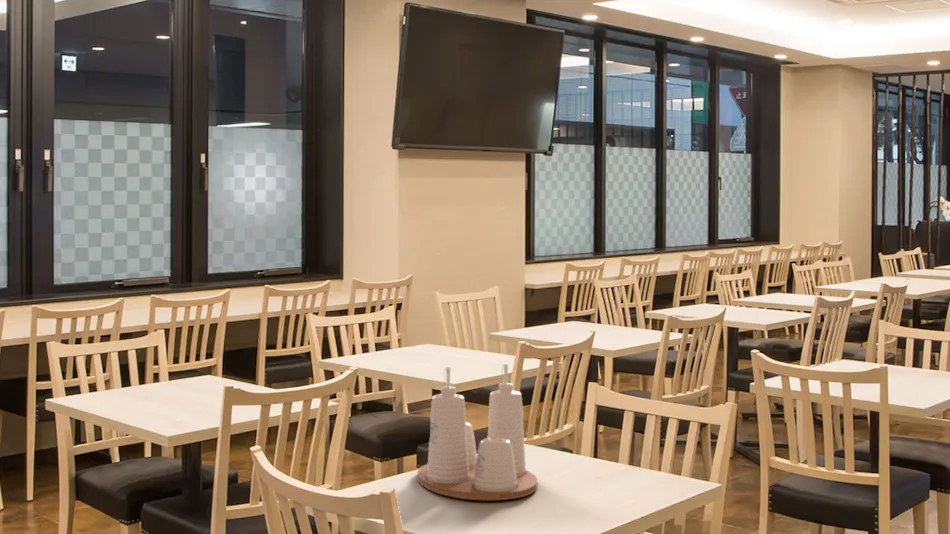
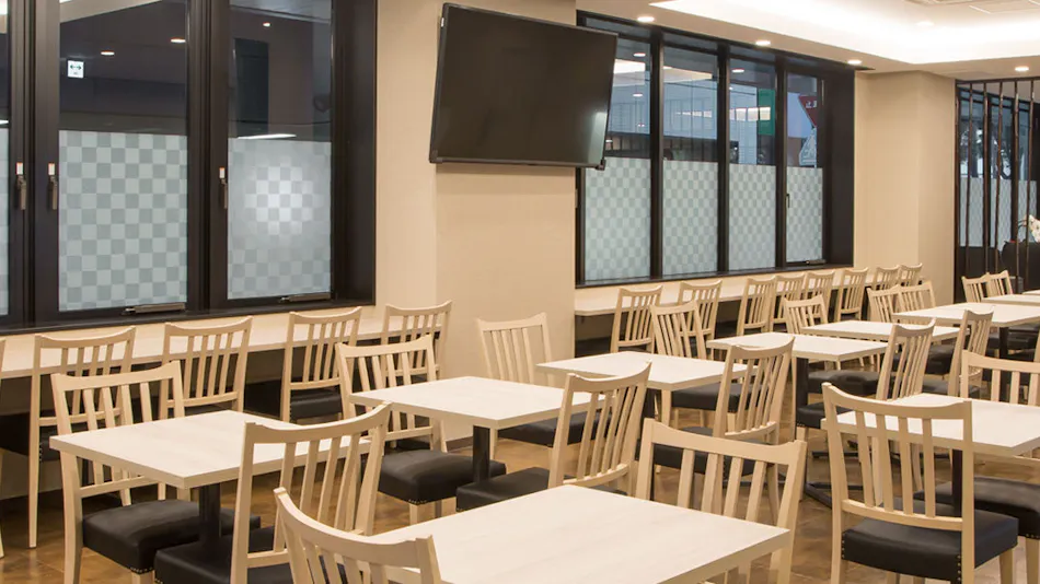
- condiment set [416,363,538,501]
